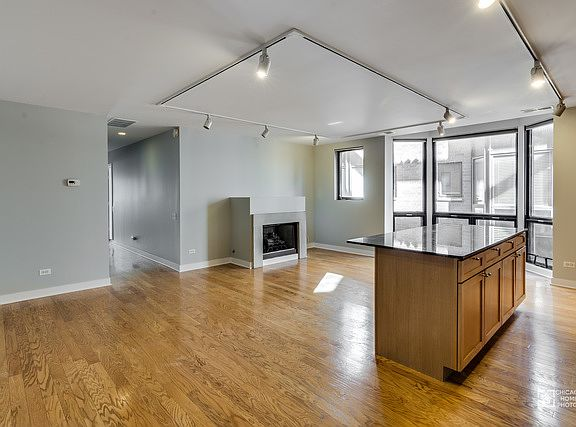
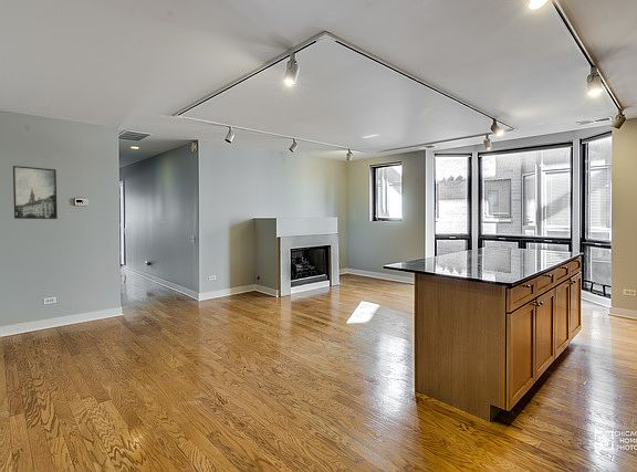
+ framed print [12,165,59,220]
